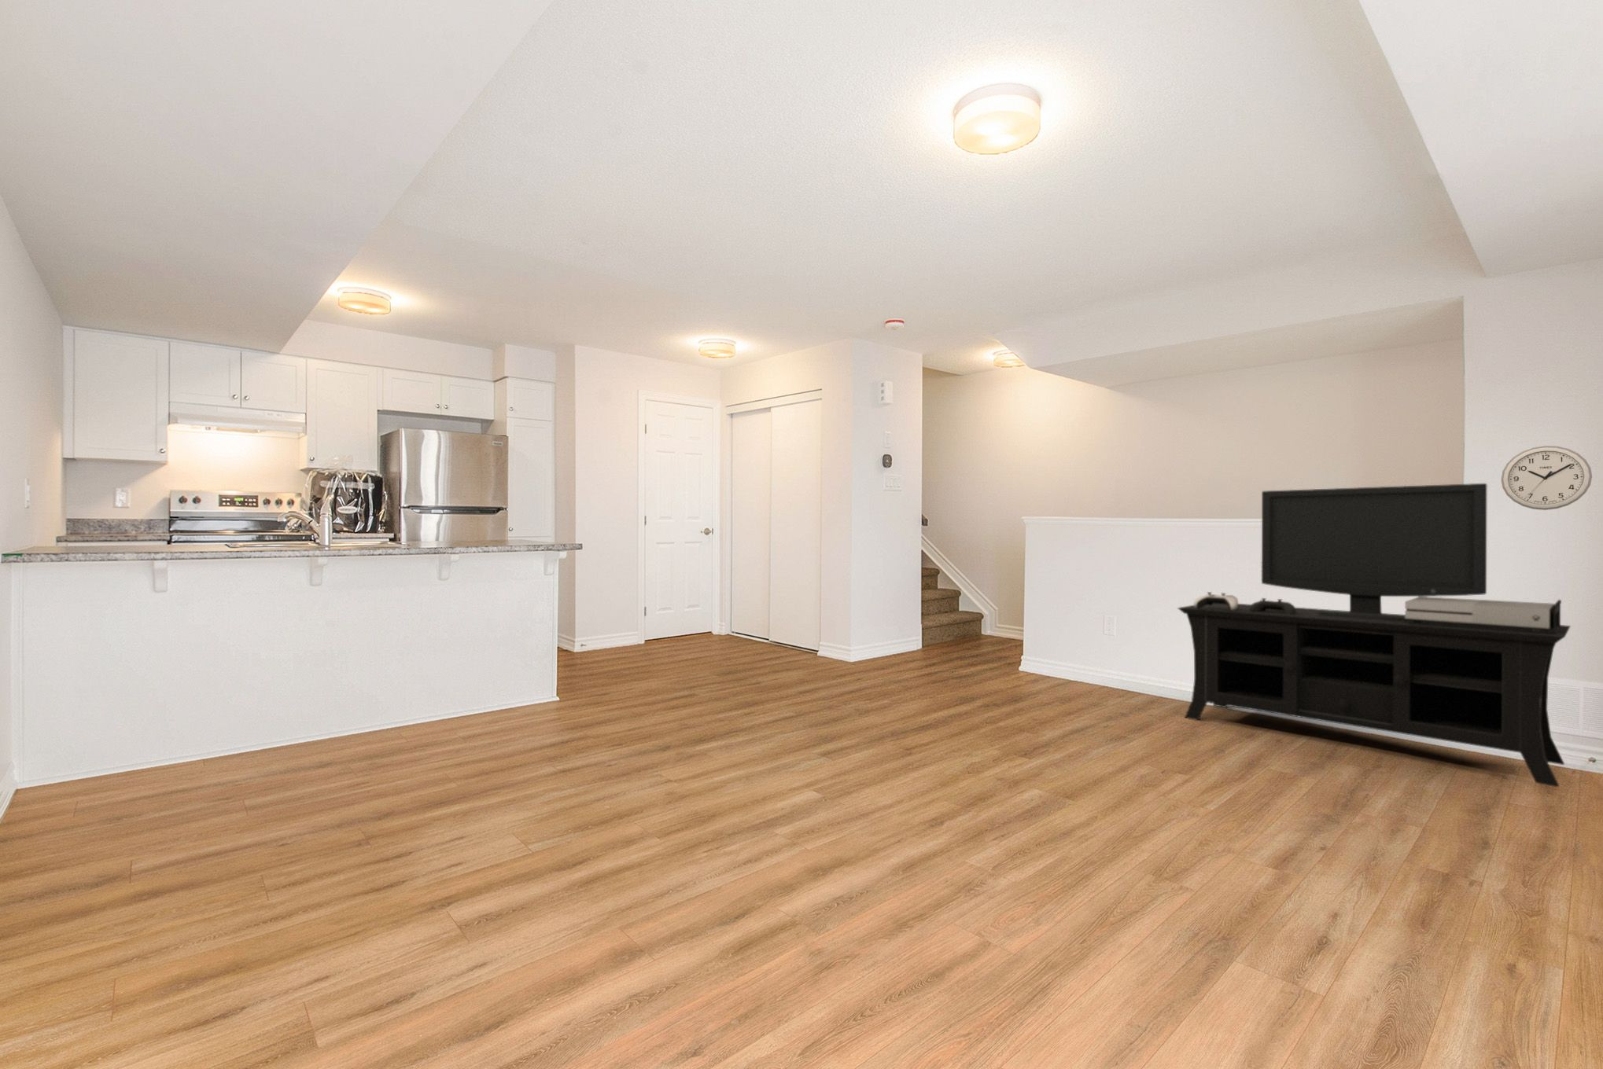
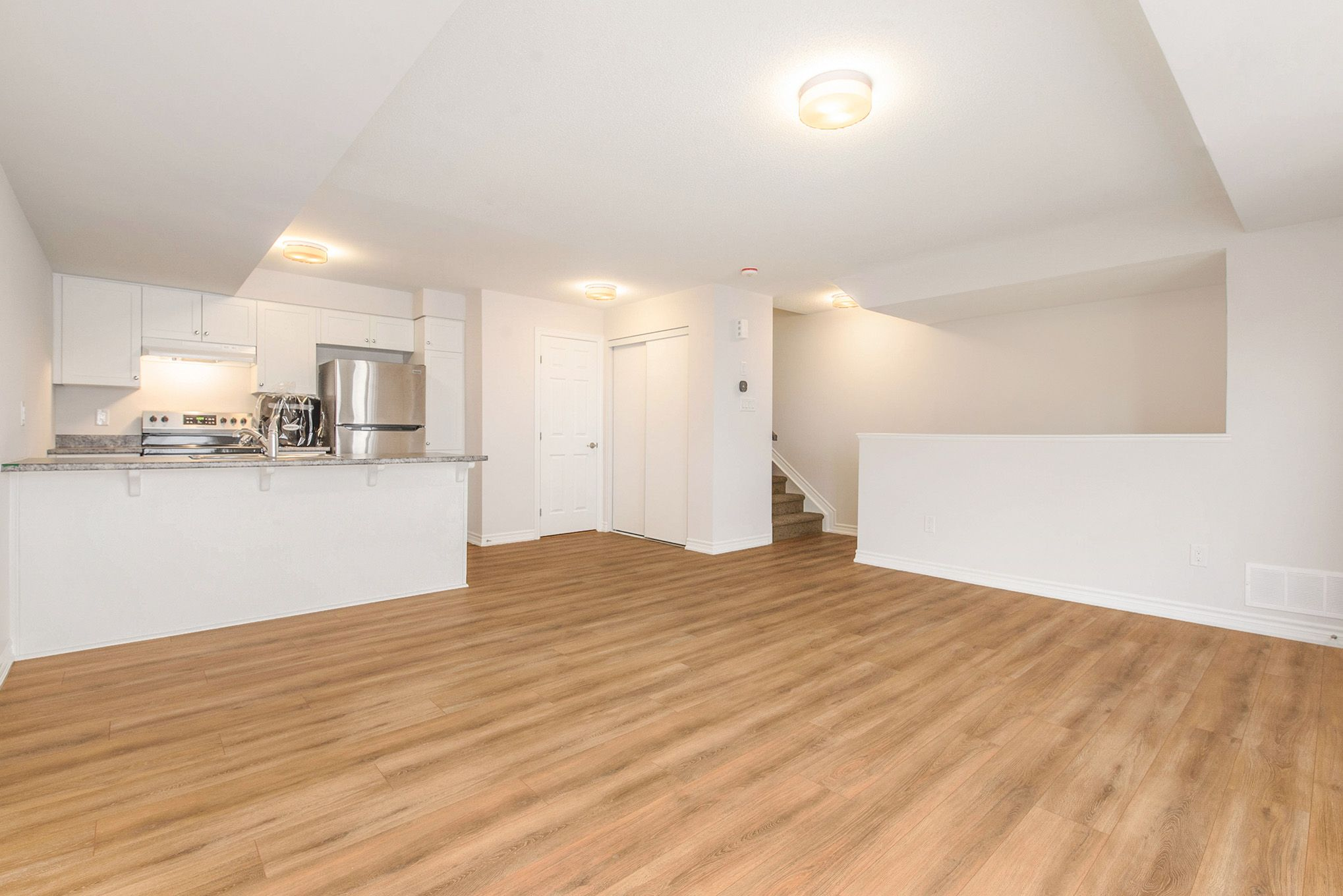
- wall clock [1500,445,1592,511]
- media console [1176,483,1572,789]
